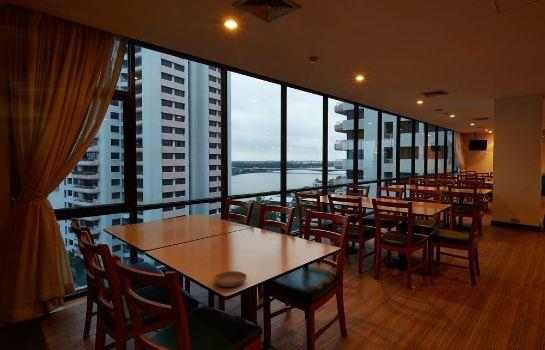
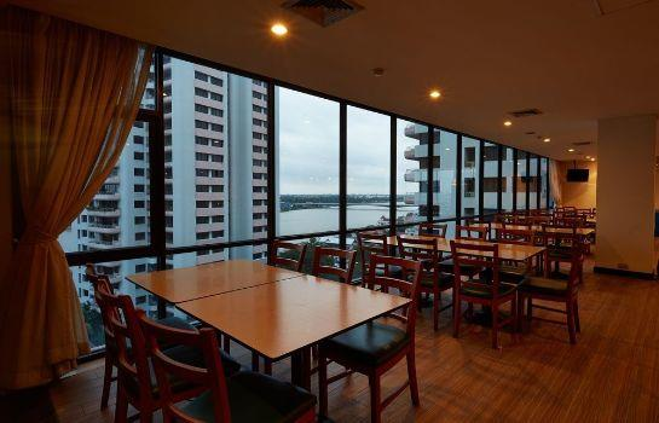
- saucer [213,270,248,288]
